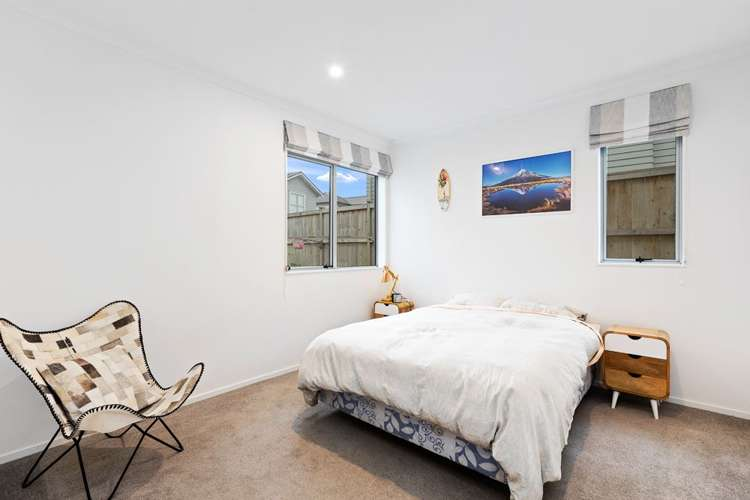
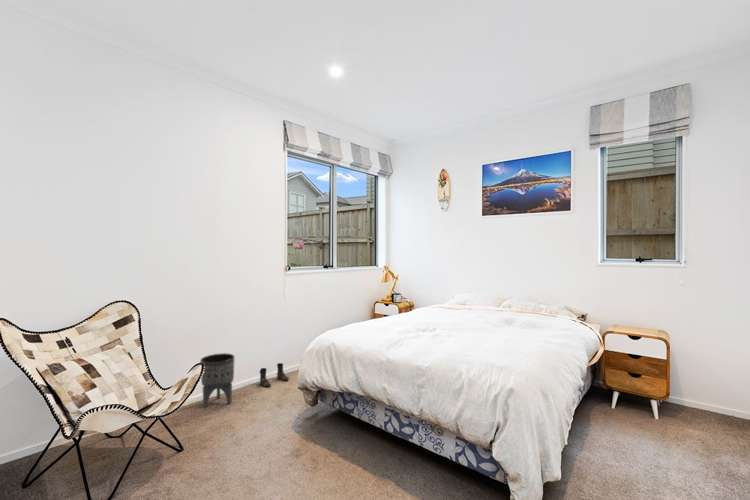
+ planter [199,352,236,408]
+ boots [259,362,290,388]
